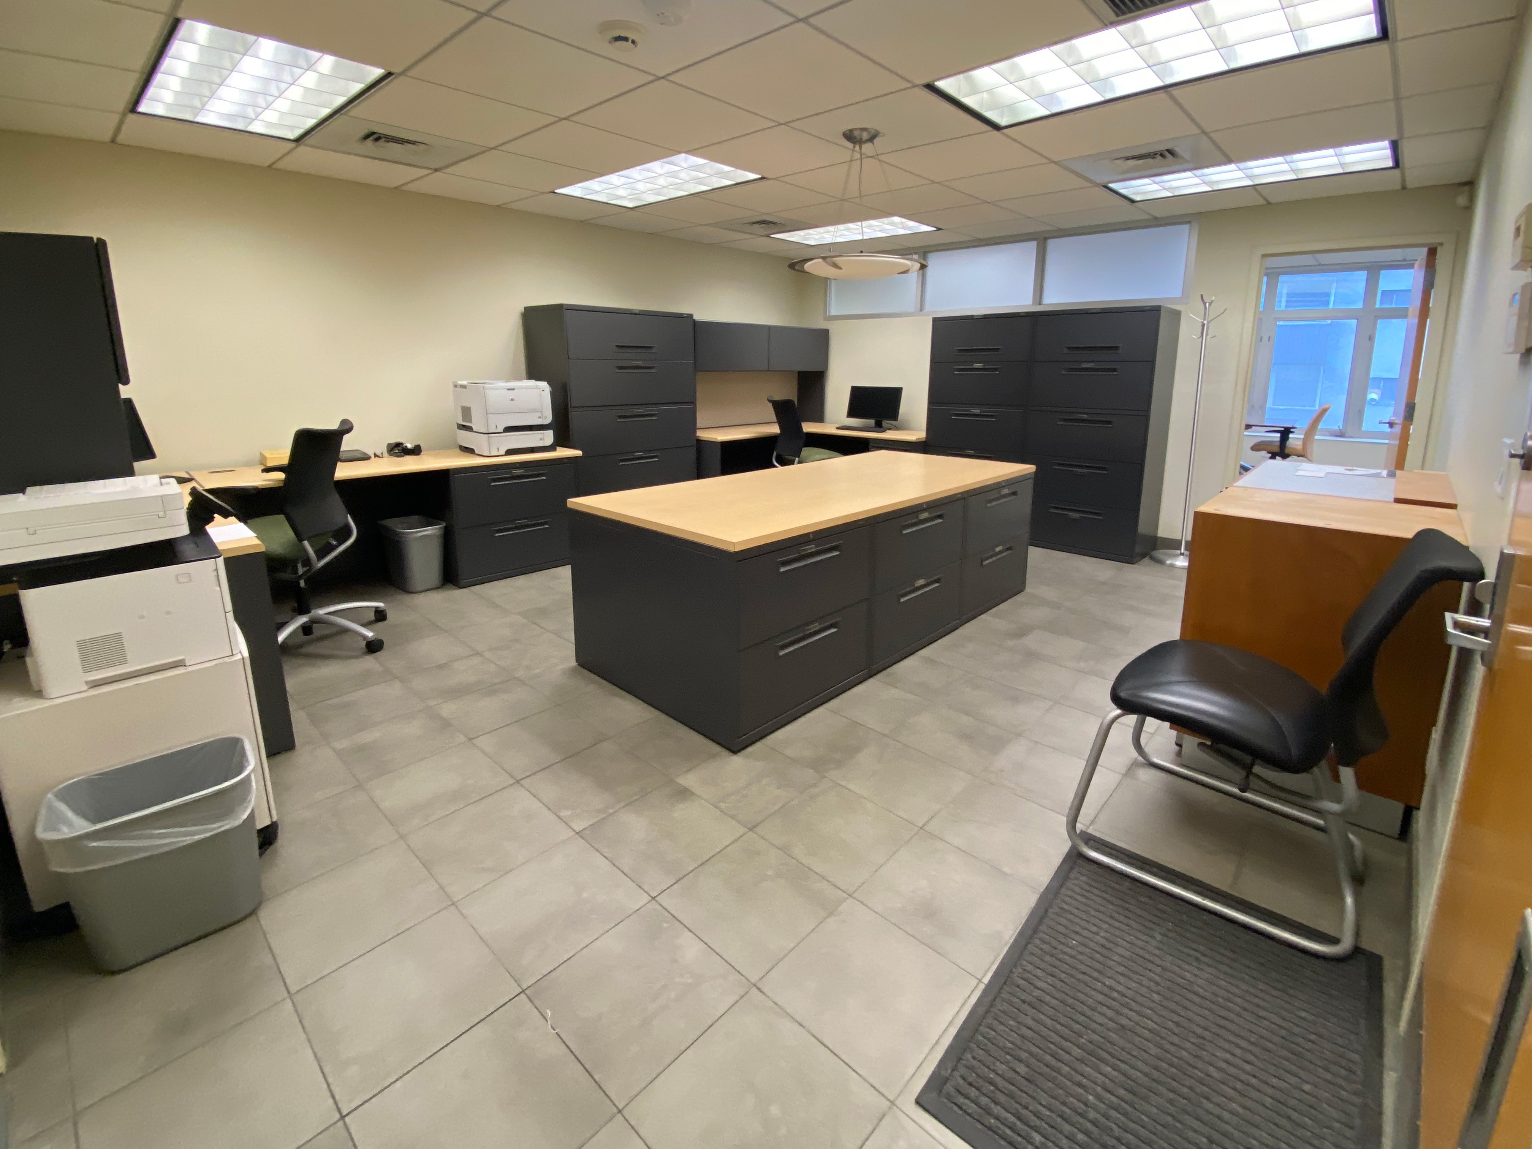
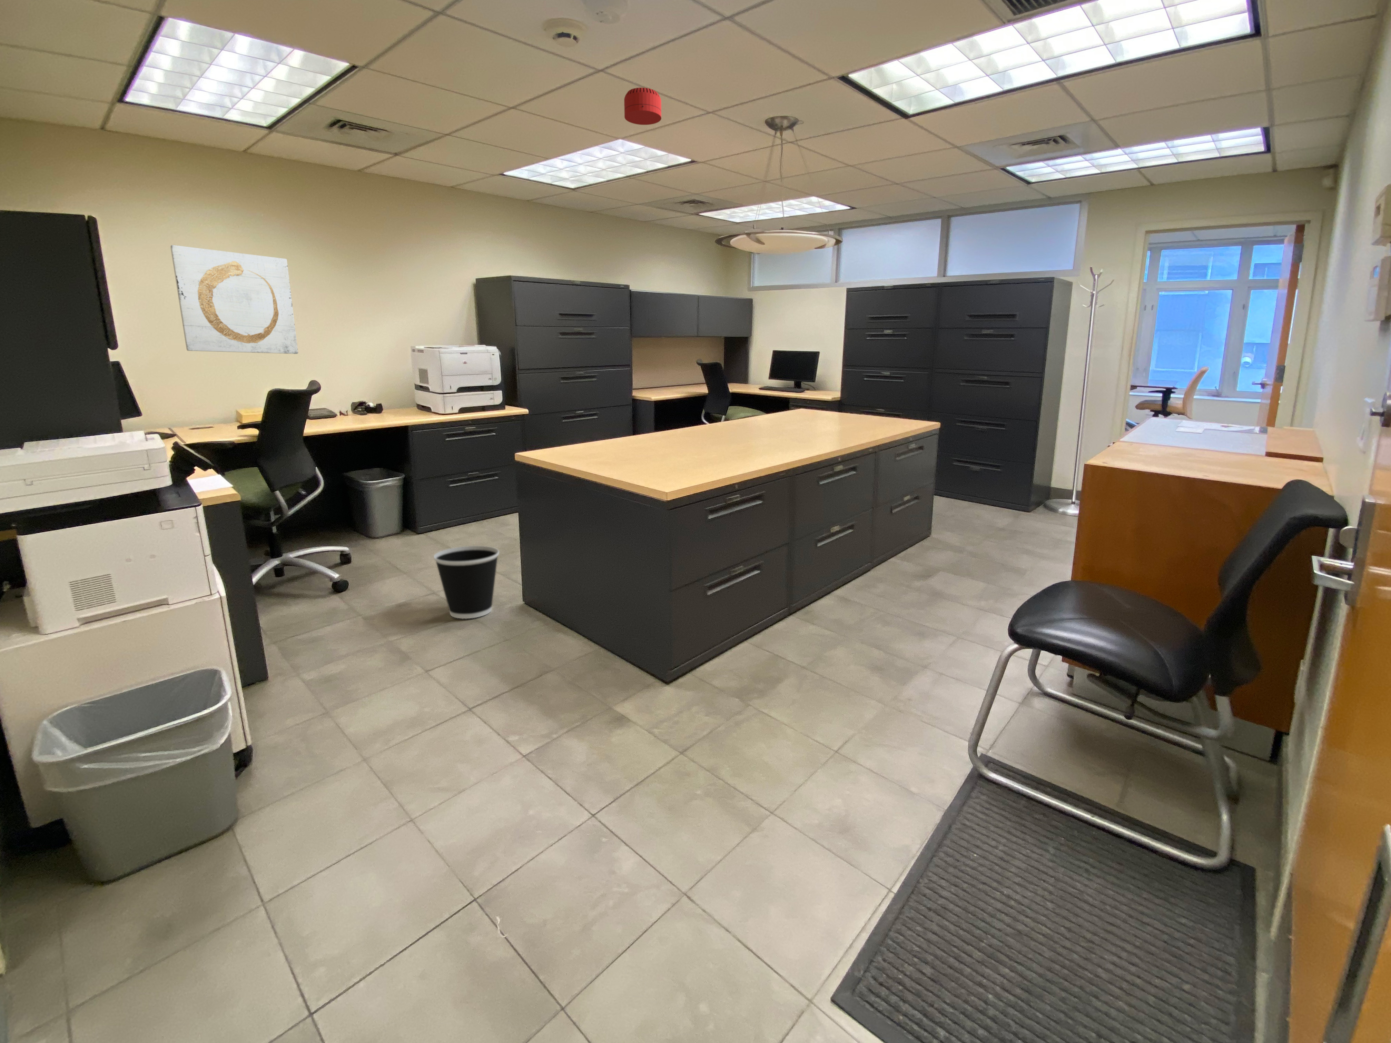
+ smoke detector [623,88,662,125]
+ wastebasket [434,546,499,619]
+ wall art [170,244,298,354]
